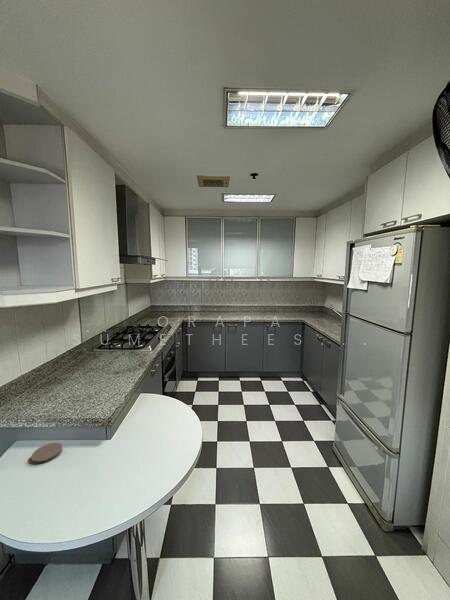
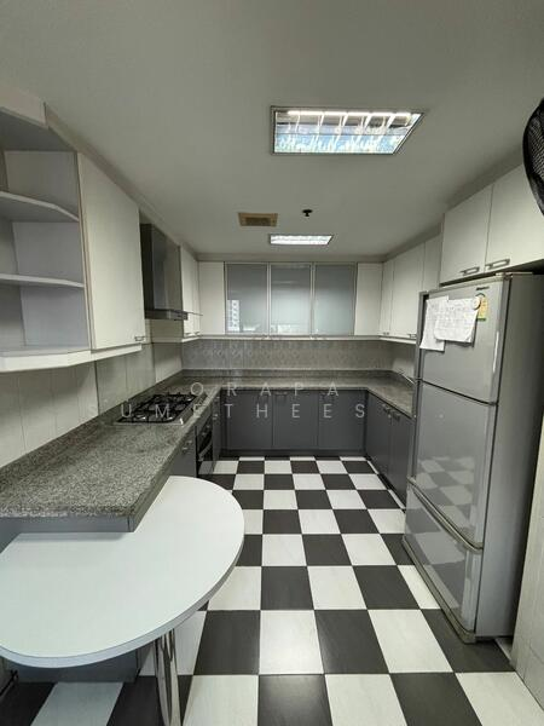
- coaster [30,442,63,465]
